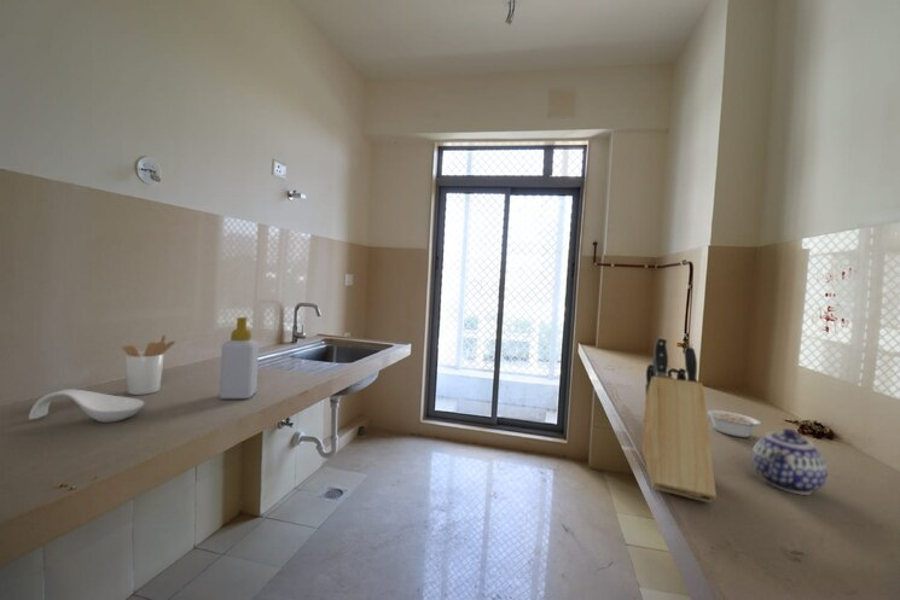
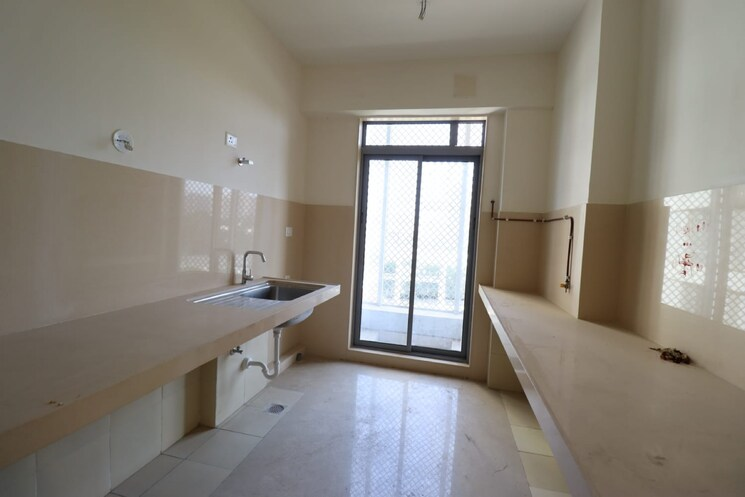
- teapot [751,427,829,496]
- legume [707,409,762,438]
- knife block [640,337,718,503]
- soap bottle [219,316,260,400]
- utensil holder [121,333,176,396]
- spoon rest [28,389,146,424]
